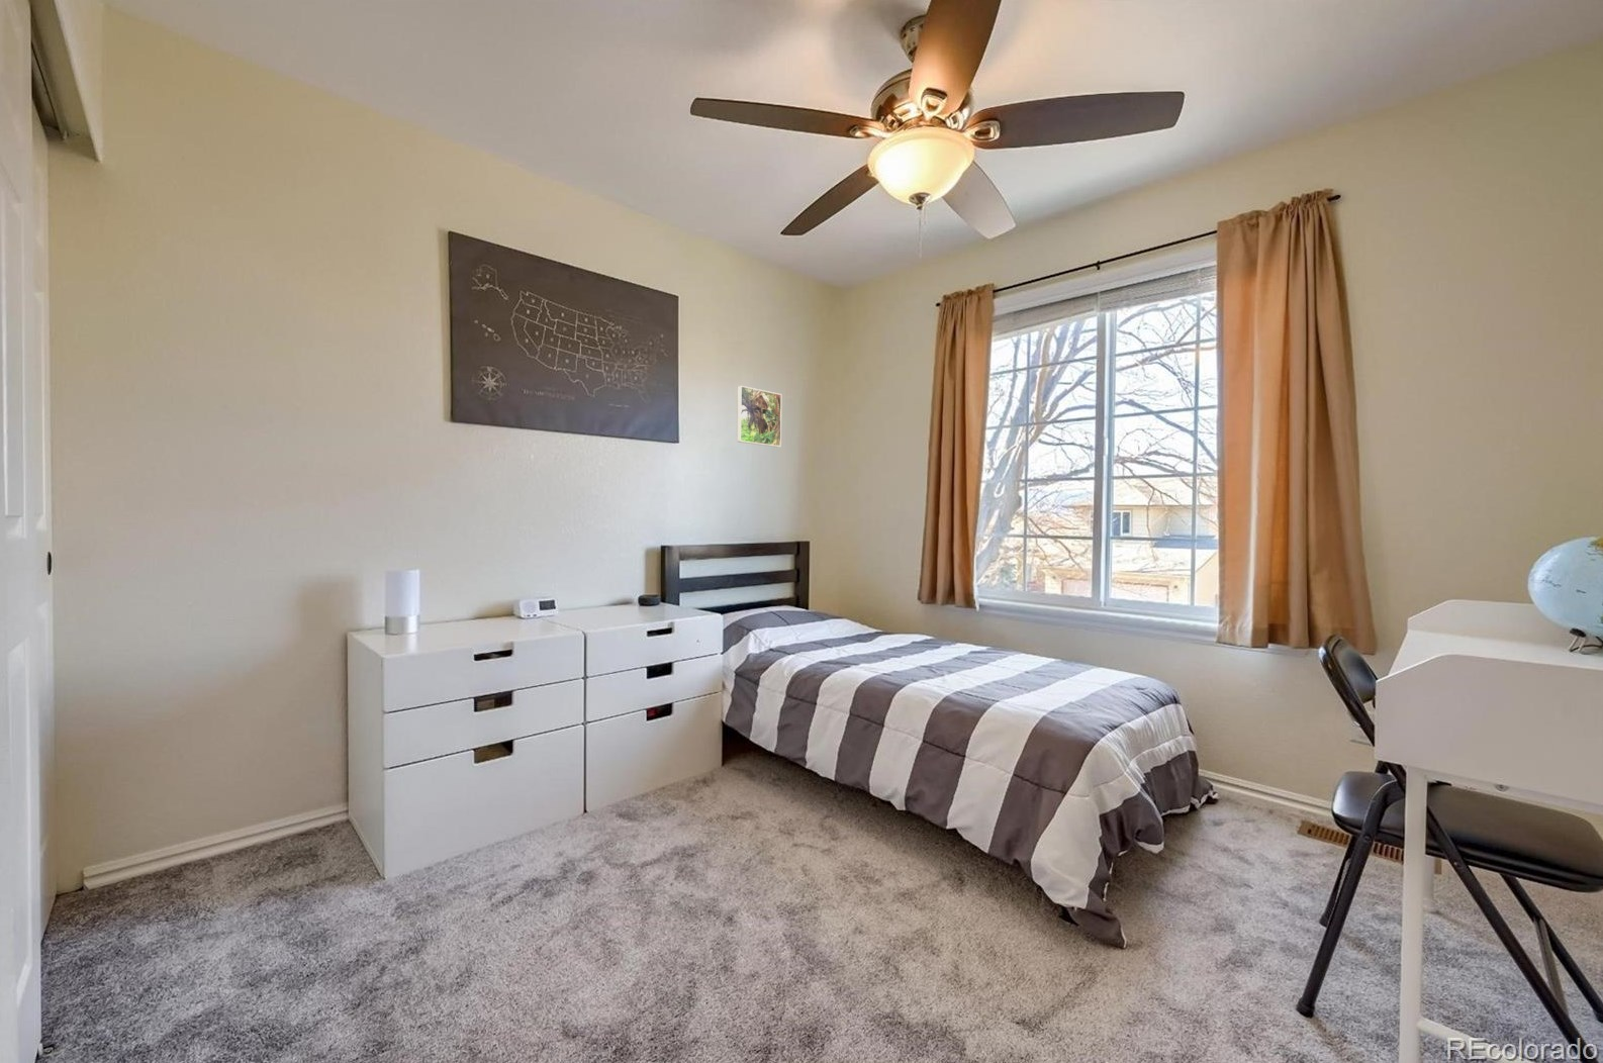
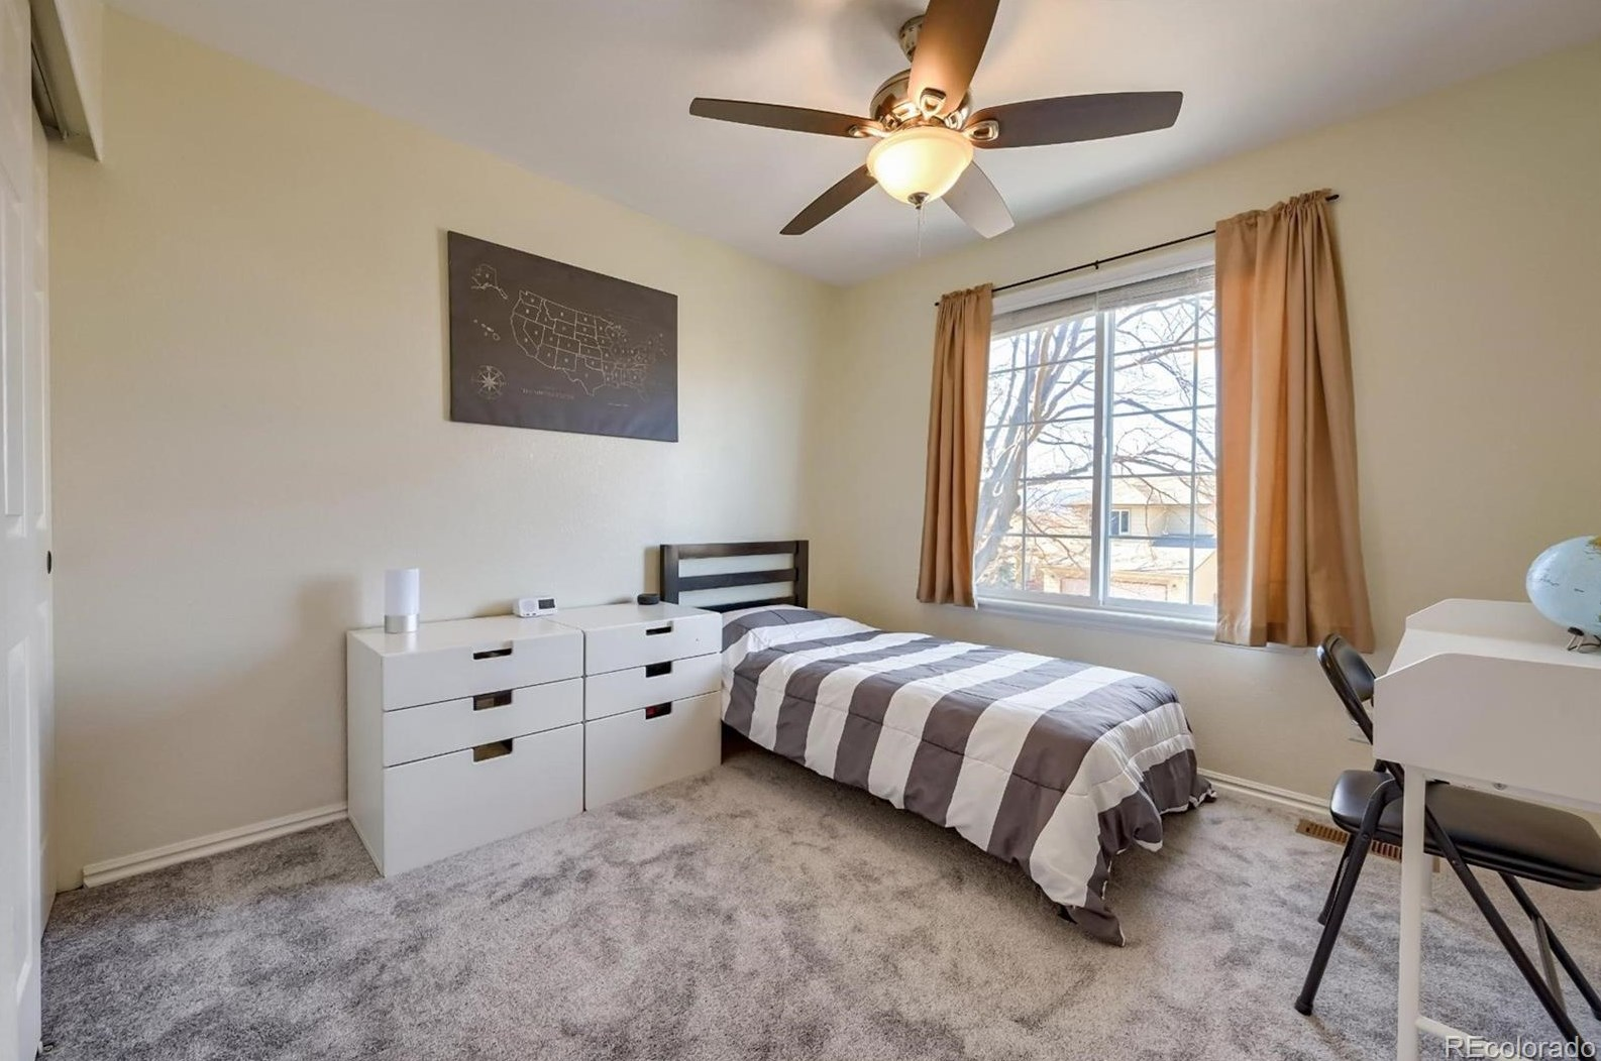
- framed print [736,386,782,447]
